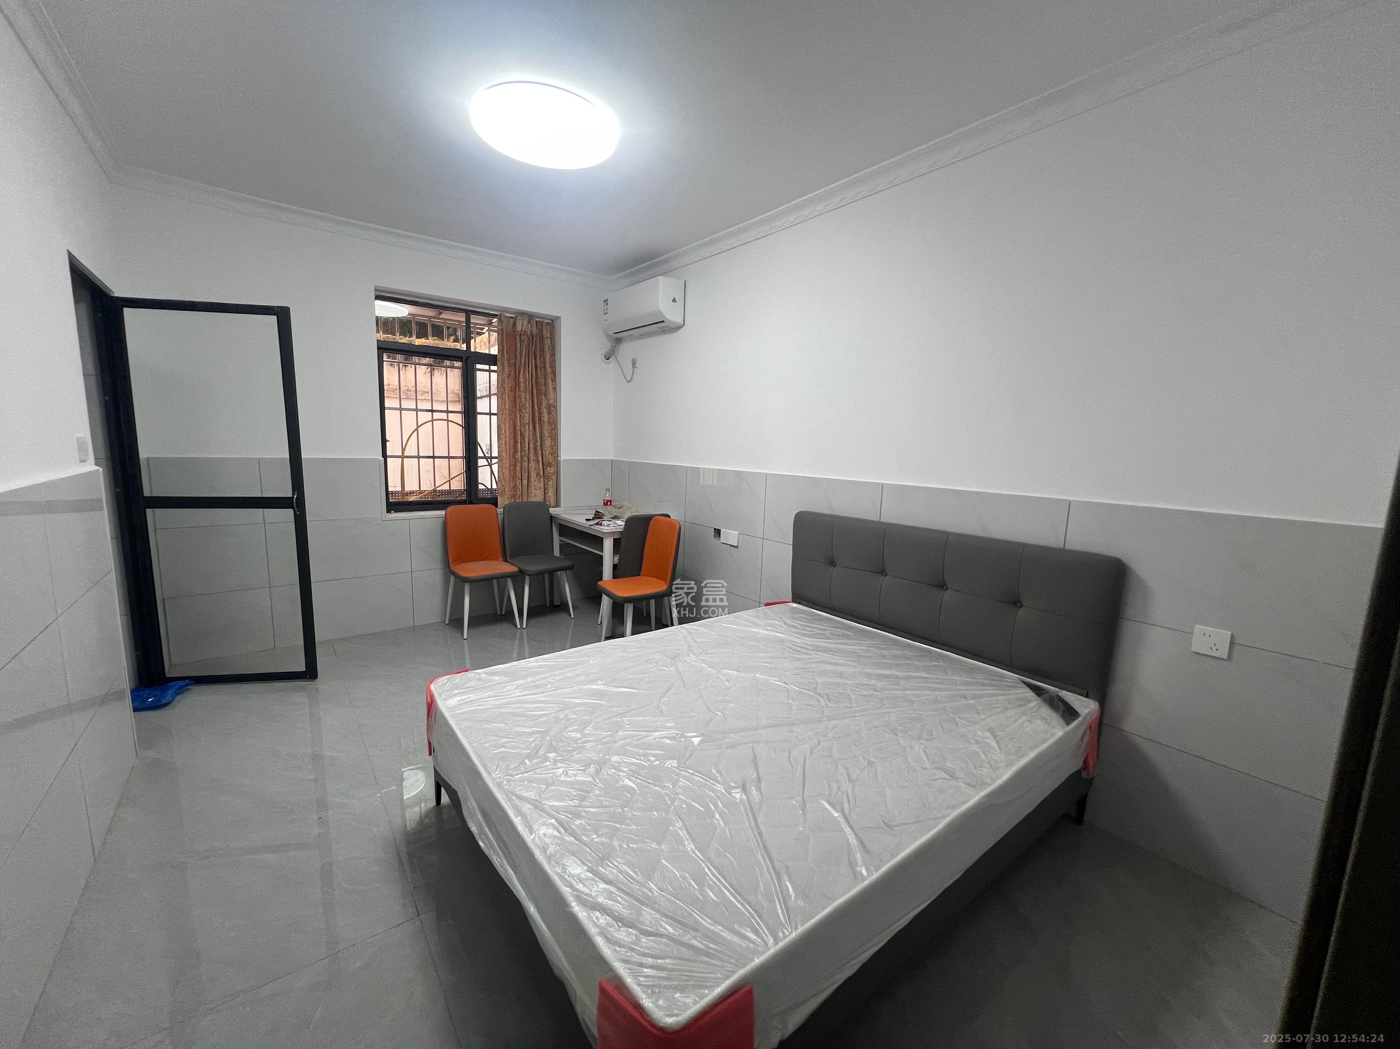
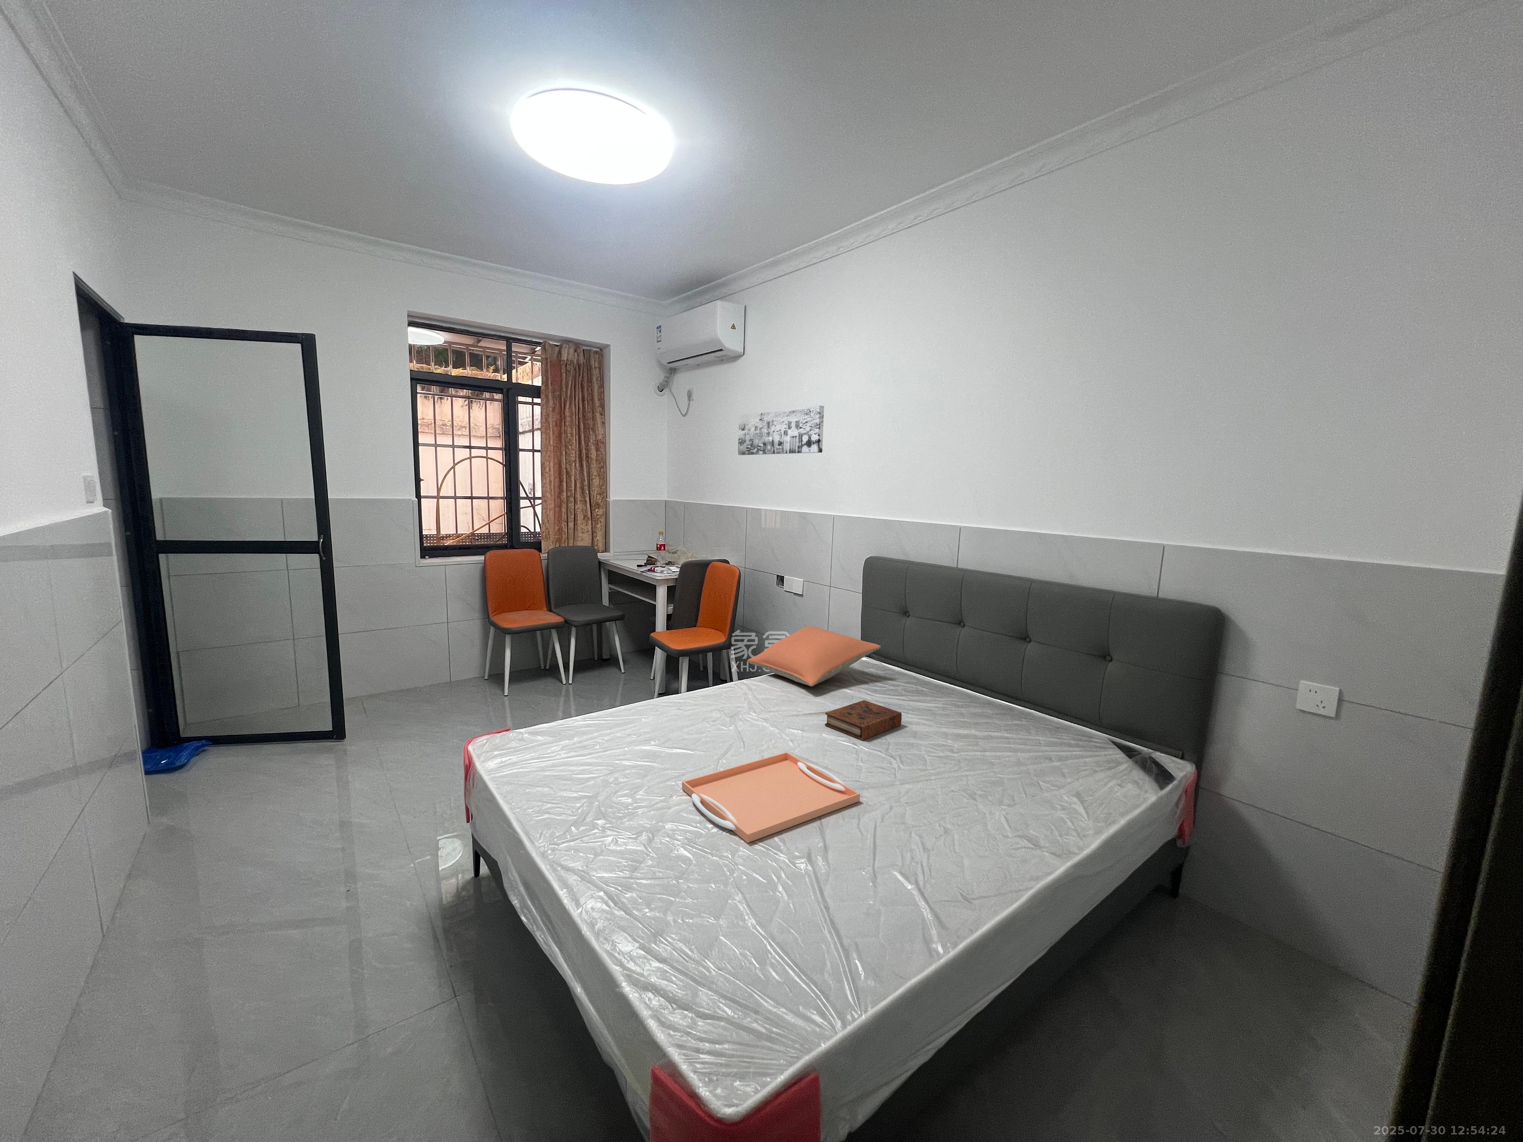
+ pillow [747,626,881,687]
+ wall art [738,405,825,456]
+ book [825,699,902,740]
+ serving tray [681,751,861,843]
